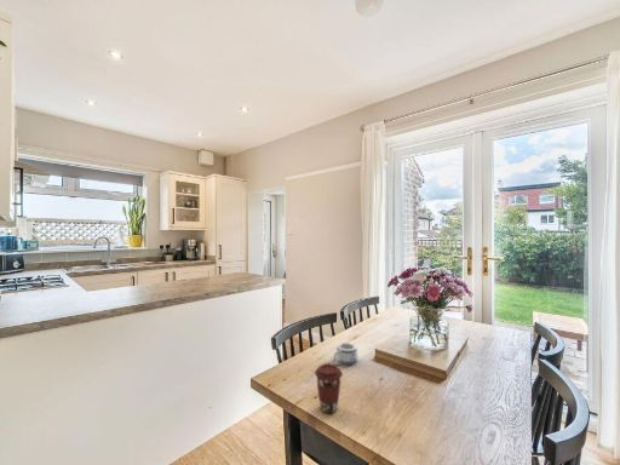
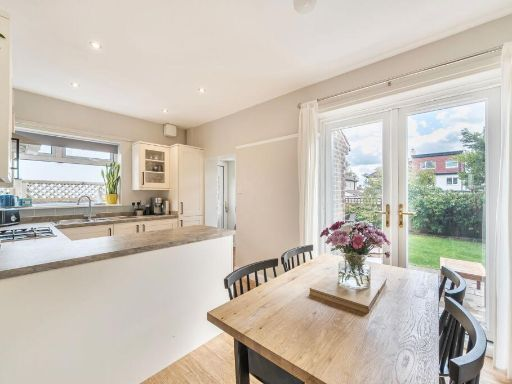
- coffee cup [314,362,344,414]
- mug [332,341,360,366]
